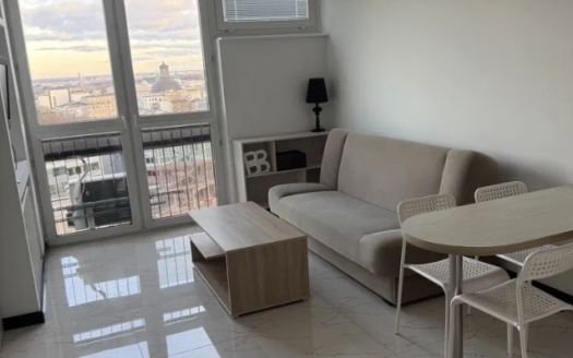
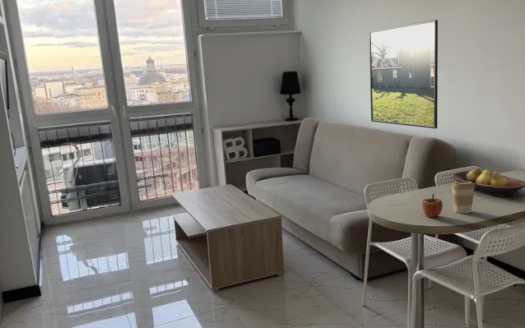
+ apple [421,193,444,218]
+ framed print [368,19,439,130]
+ fruit bowl [451,167,525,198]
+ coffee cup [450,181,475,214]
